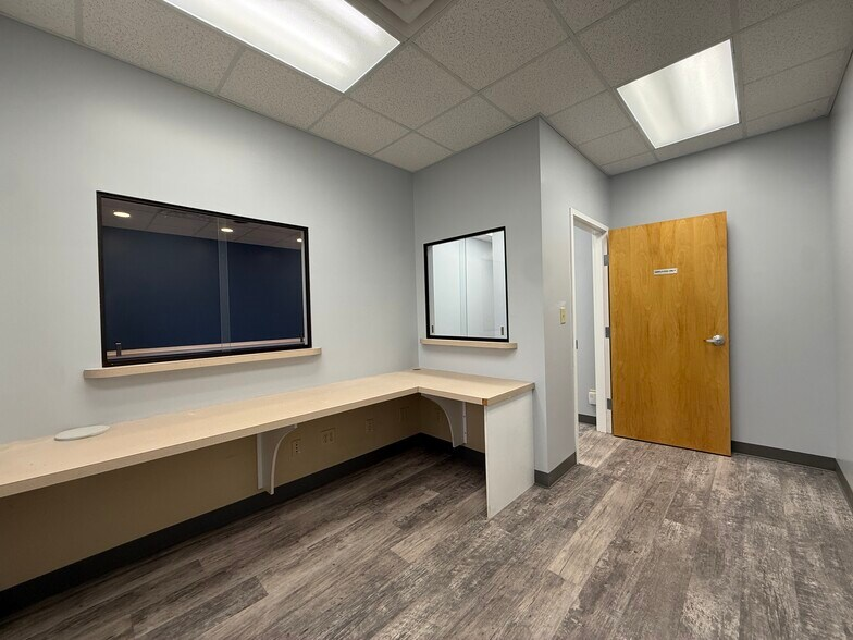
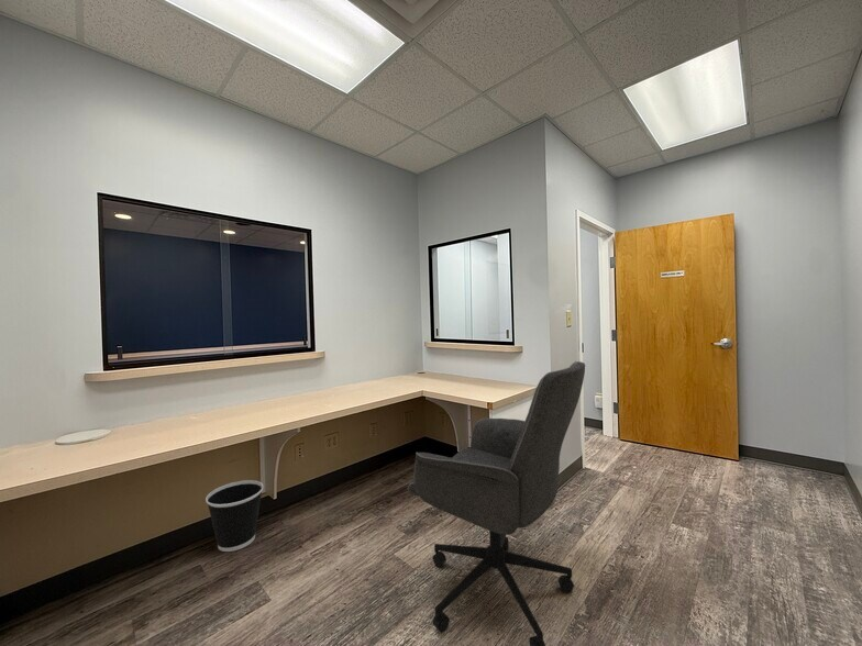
+ wastebasket [205,479,264,553]
+ office chair [407,360,586,646]
